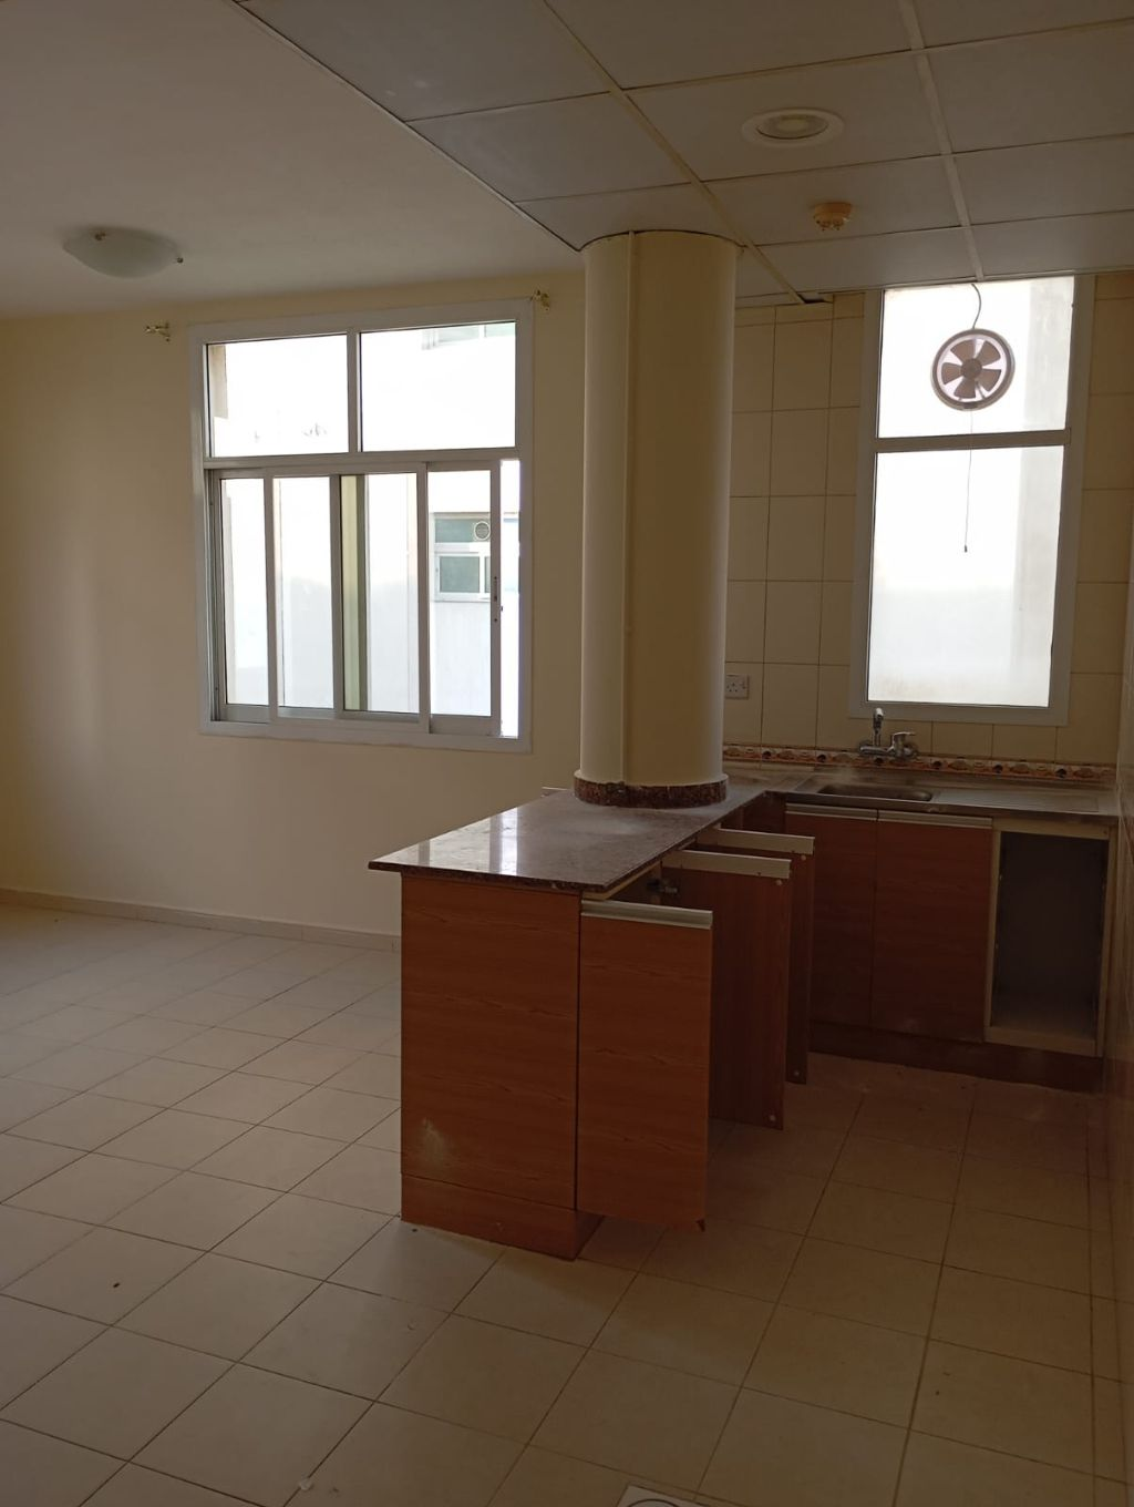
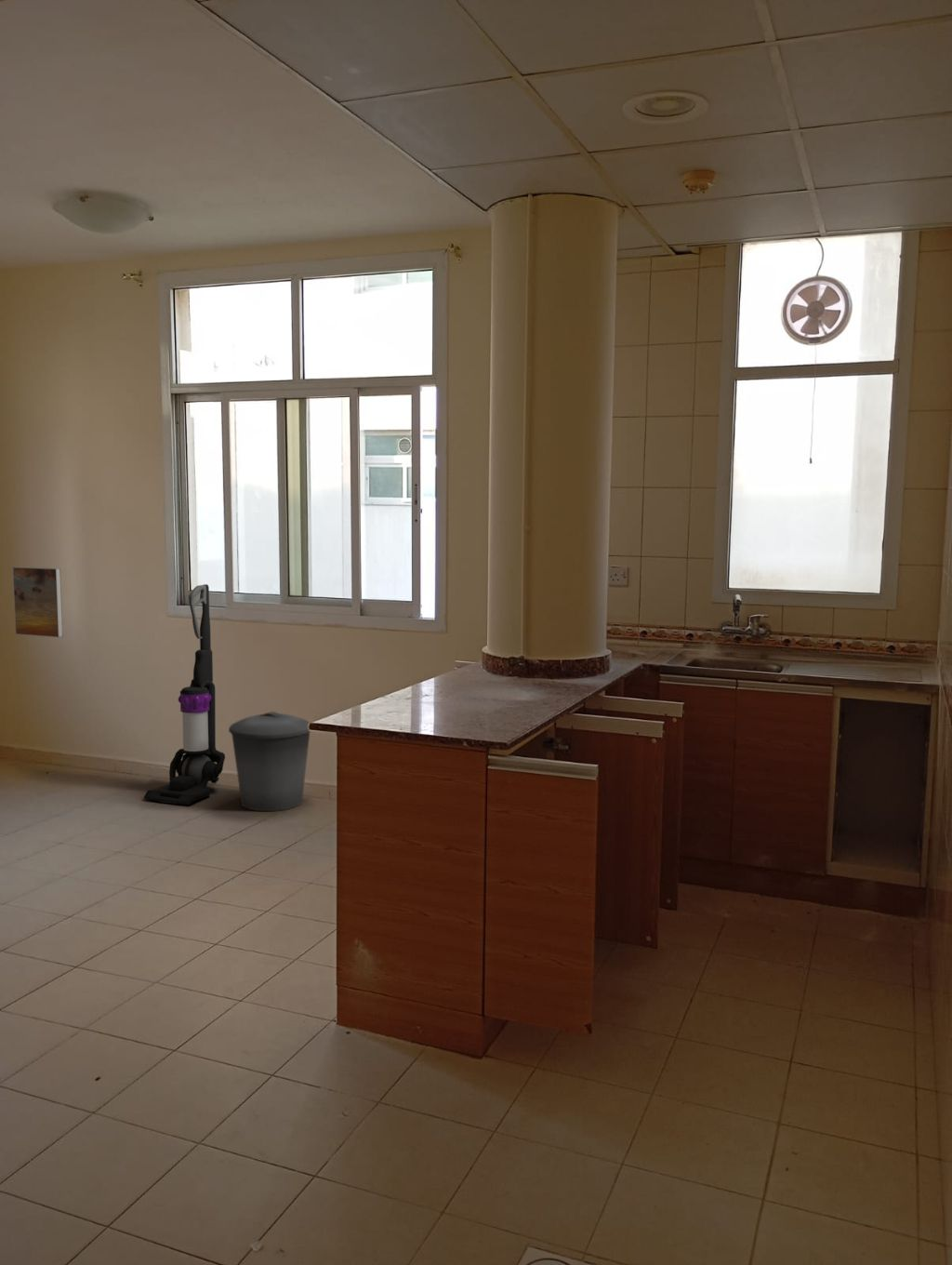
+ vacuum cleaner [143,583,226,806]
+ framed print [12,566,64,638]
+ trash can [228,711,311,812]
